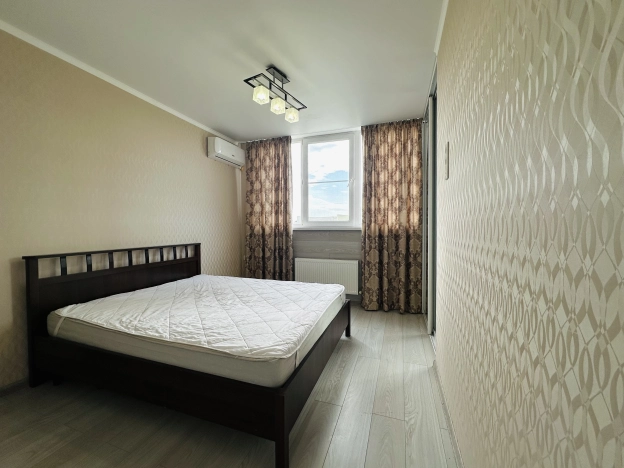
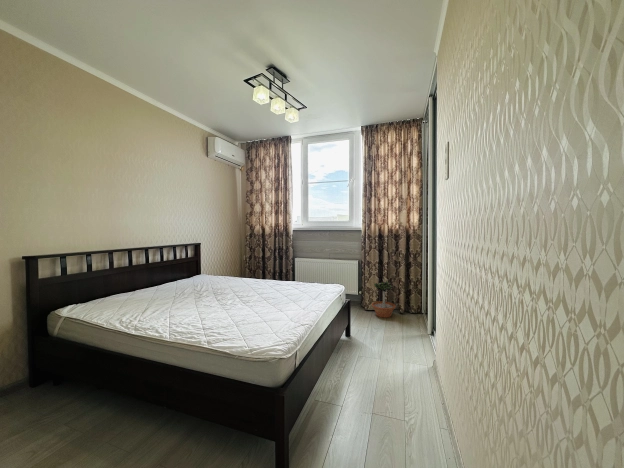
+ potted tree [371,279,397,319]
